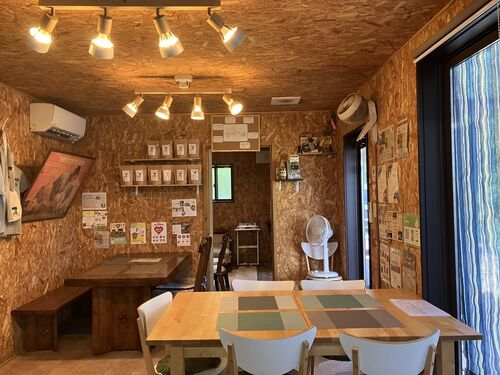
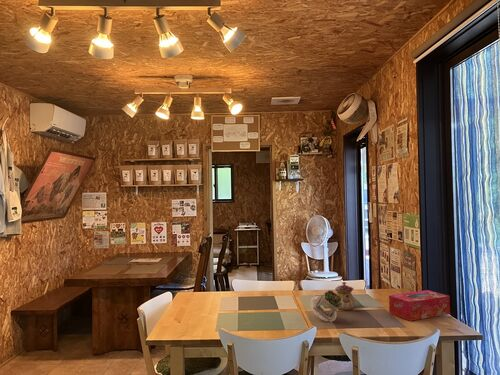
+ teapot [334,281,356,311]
+ succulent plant [310,289,342,323]
+ tissue box [388,289,451,322]
